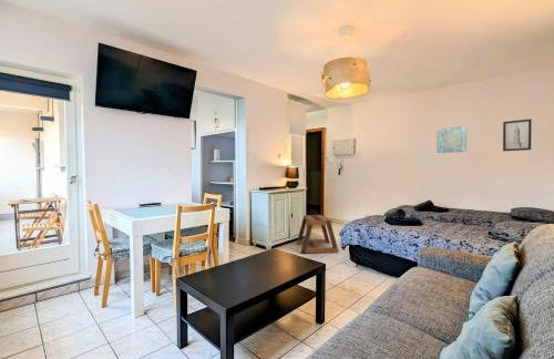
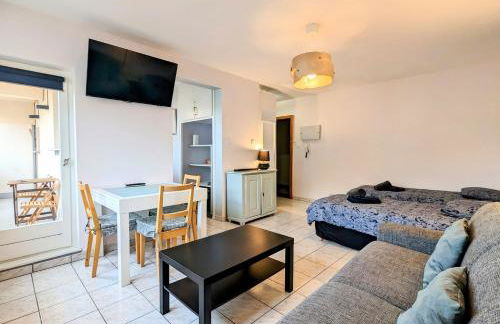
- wall art [435,125,468,154]
- wall art [502,119,533,152]
- stool [296,214,340,254]
